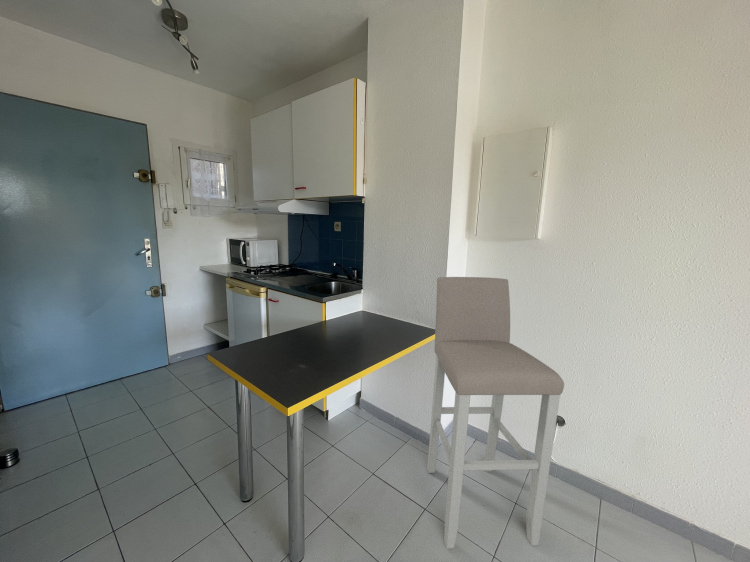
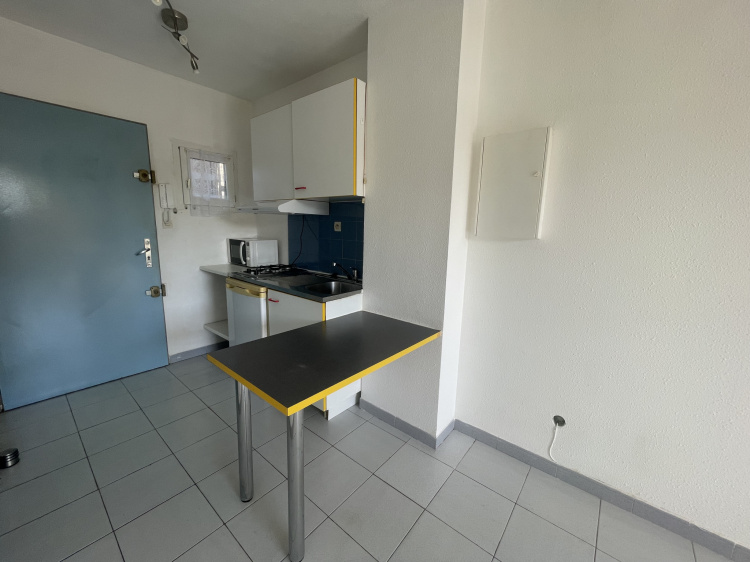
- bar stool [426,276,565,550]
